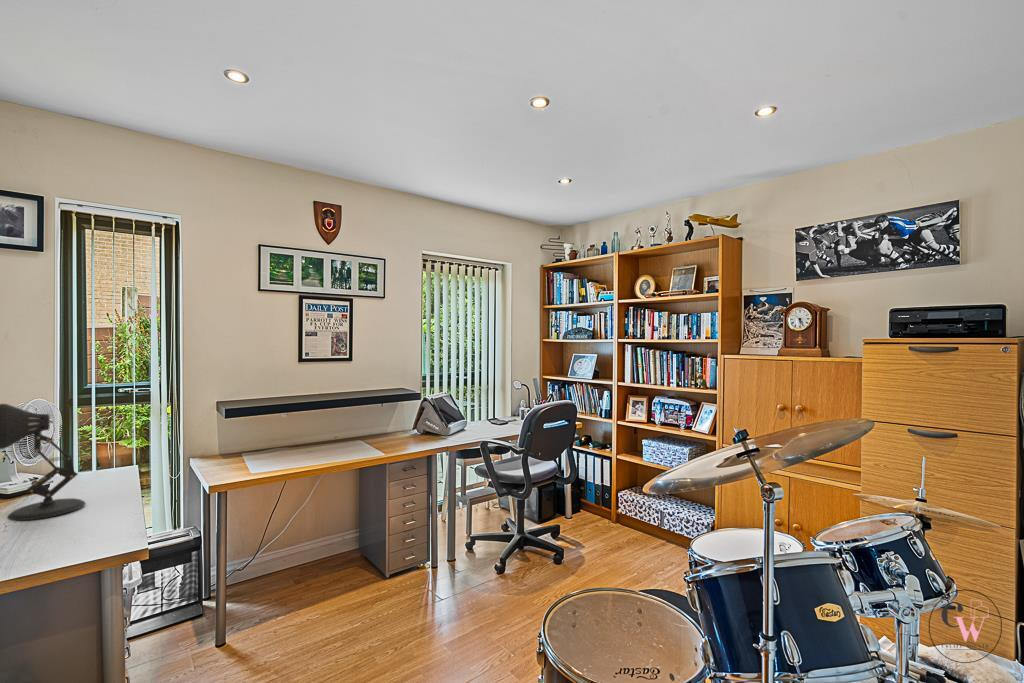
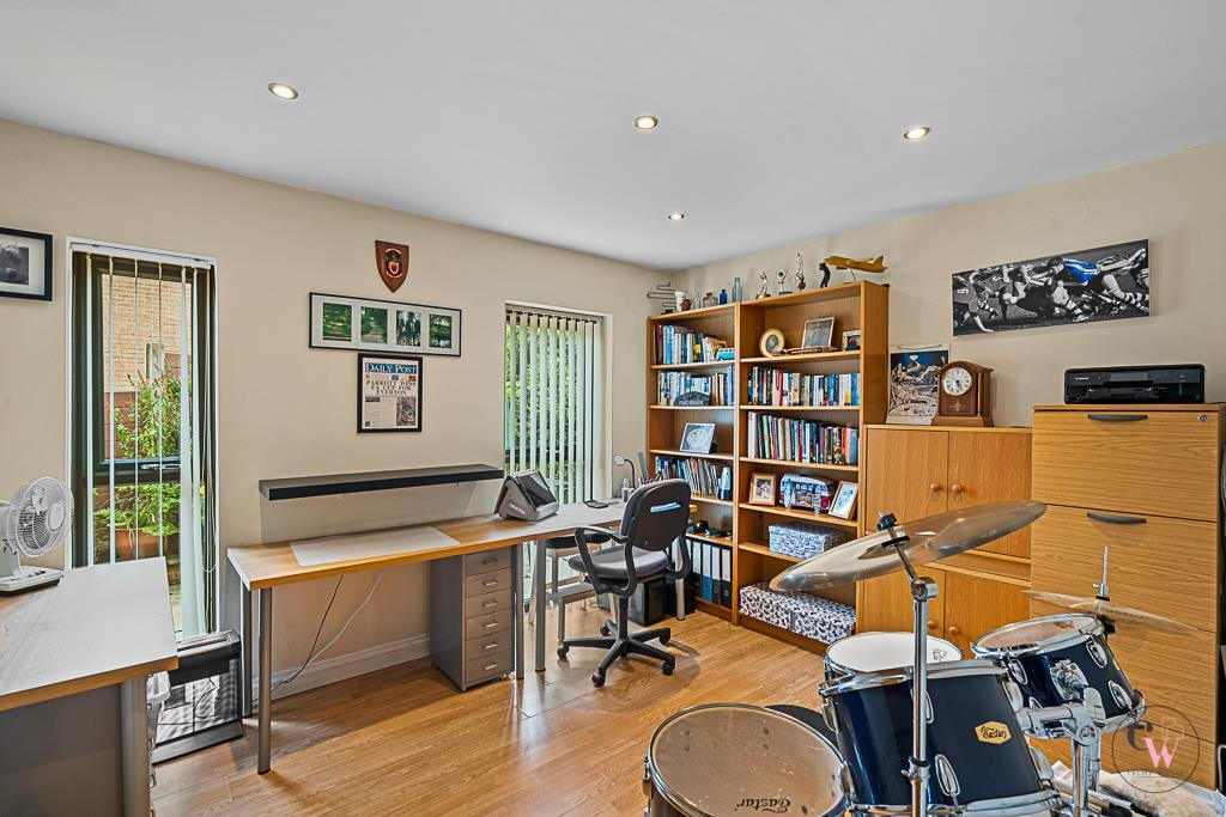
- desk lamp [0,403,86,521]
